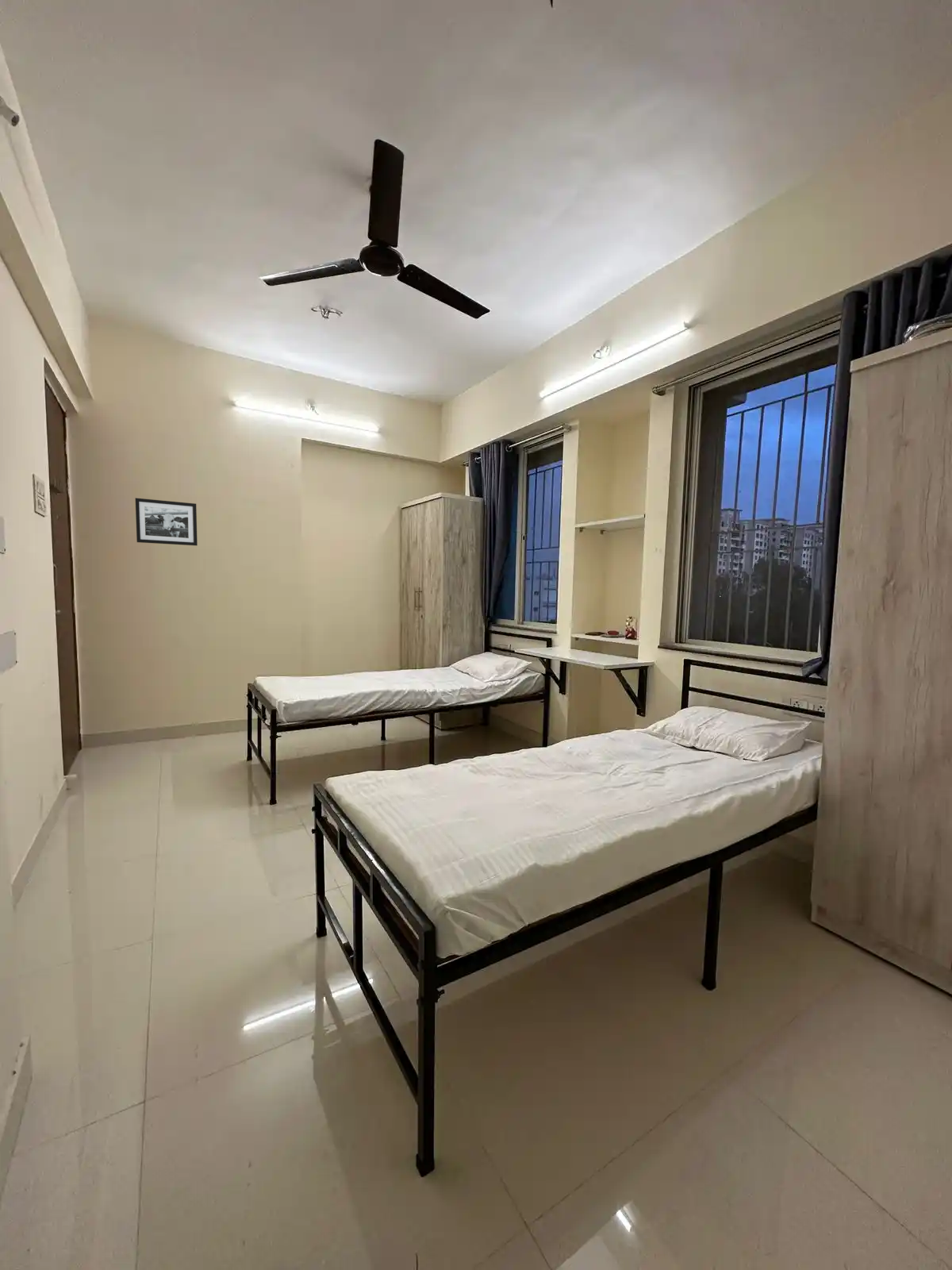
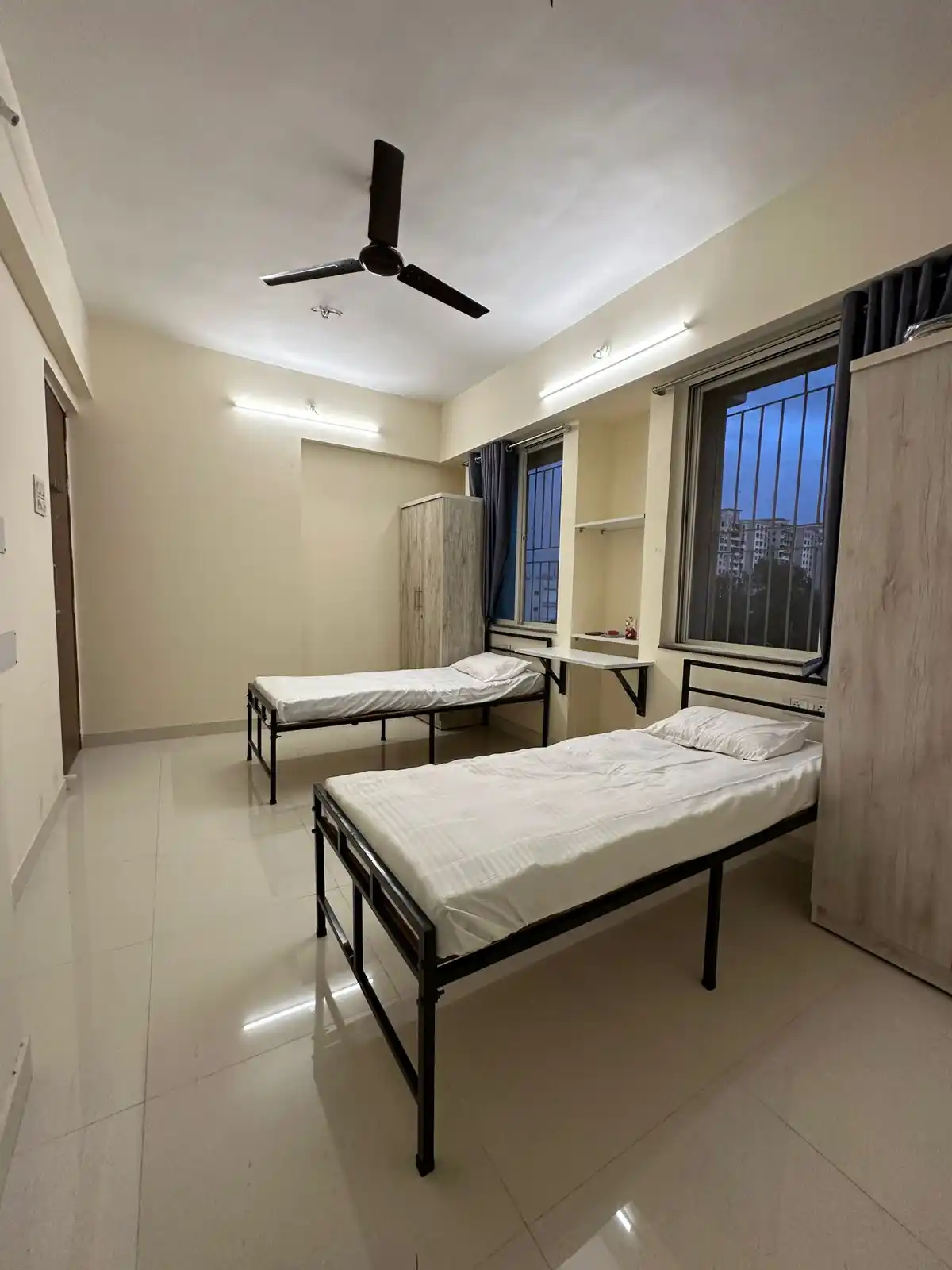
- picture frame [135,497,198,546]
